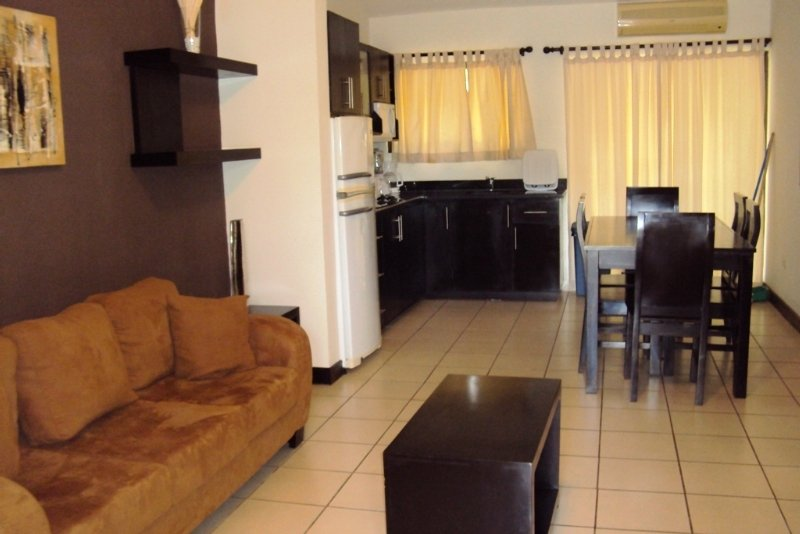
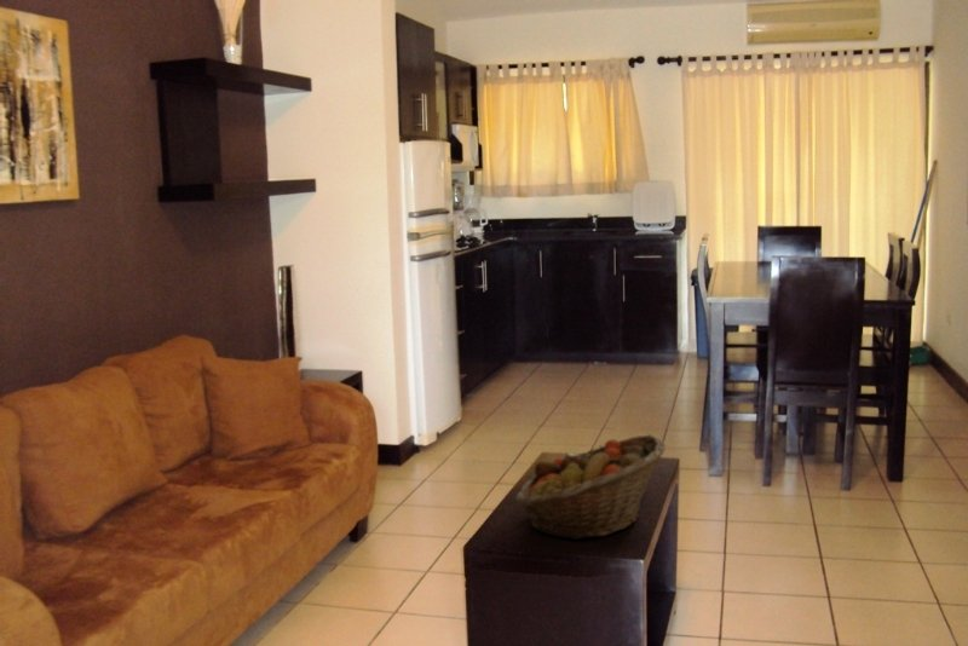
+ fruit basket [514,434,667,541]
